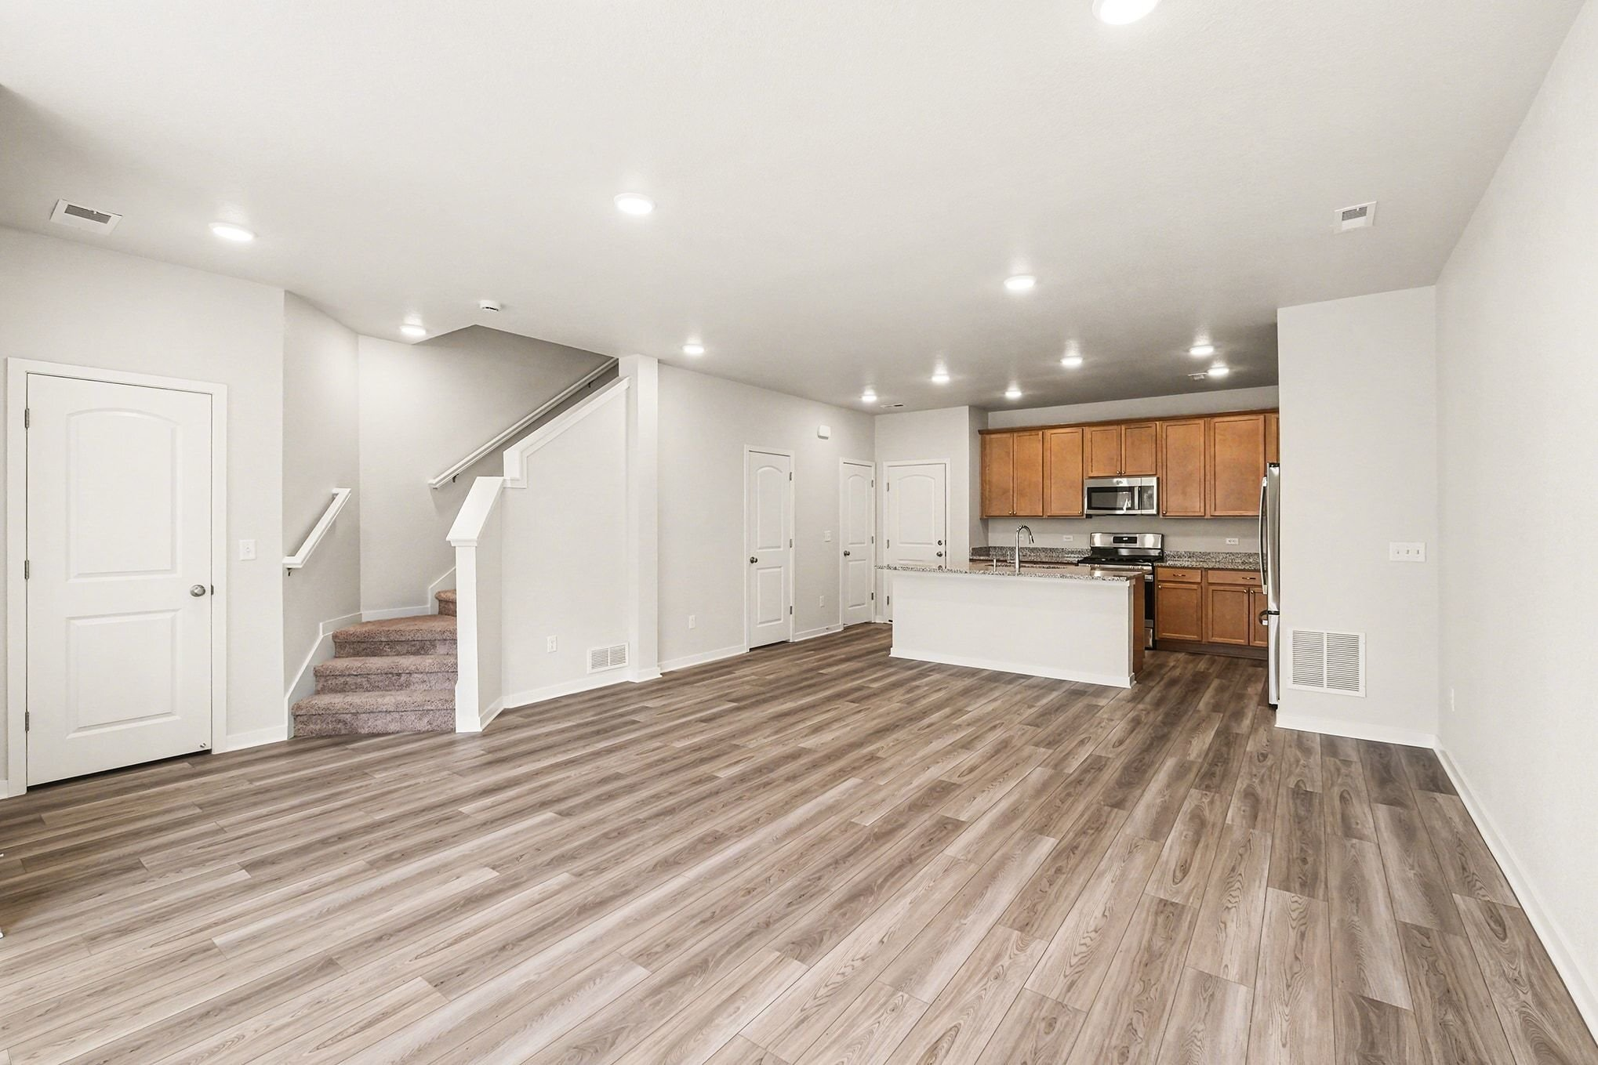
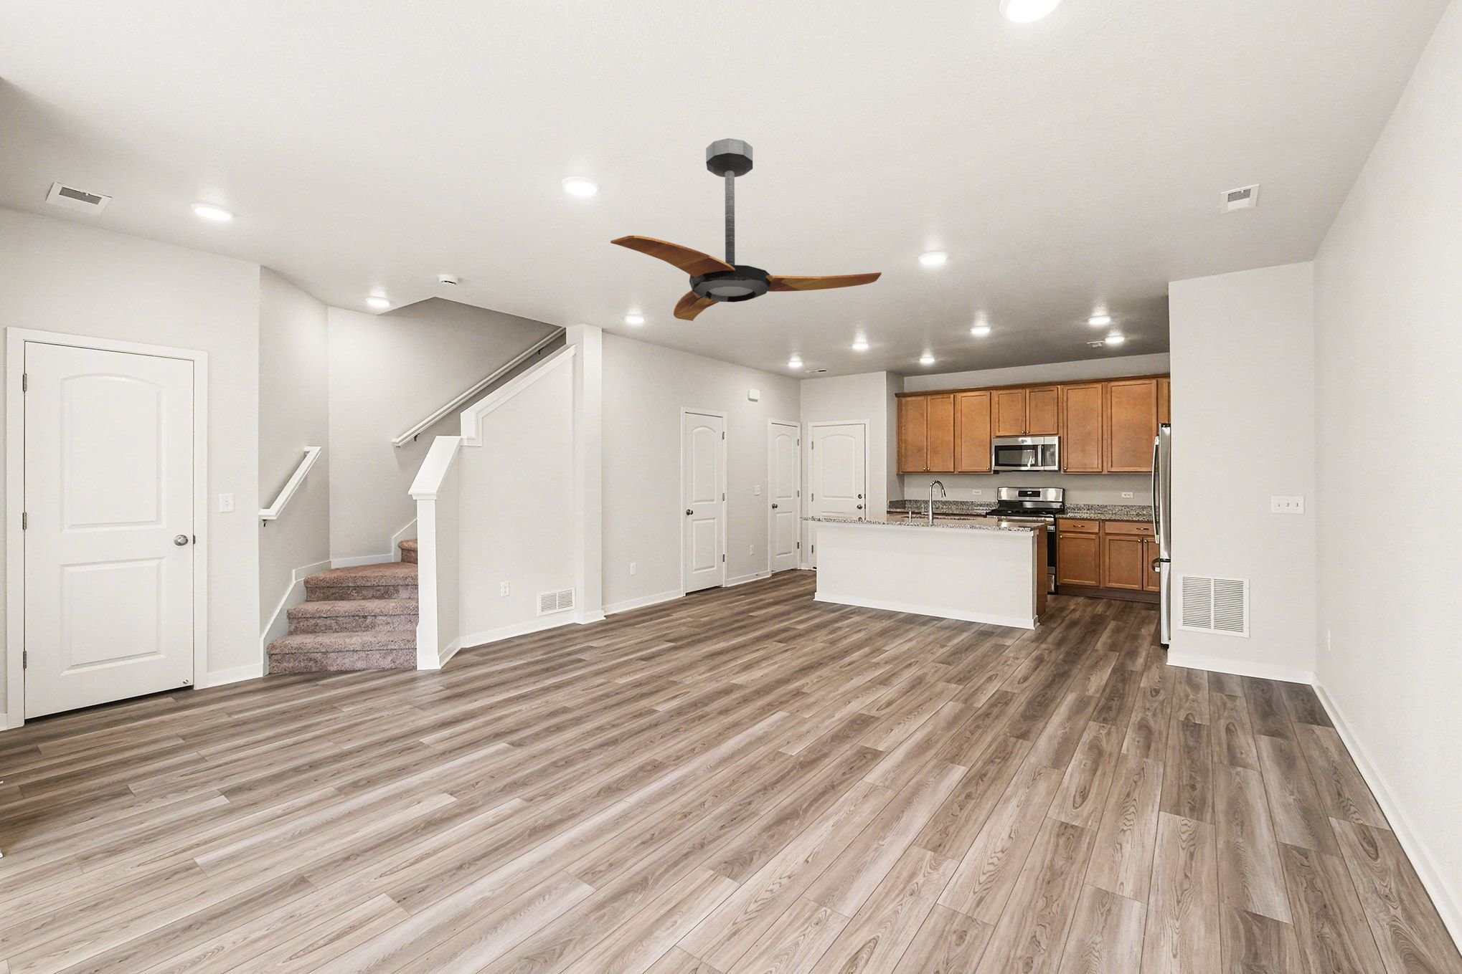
+ ceiling fan [610,138,882,322]
